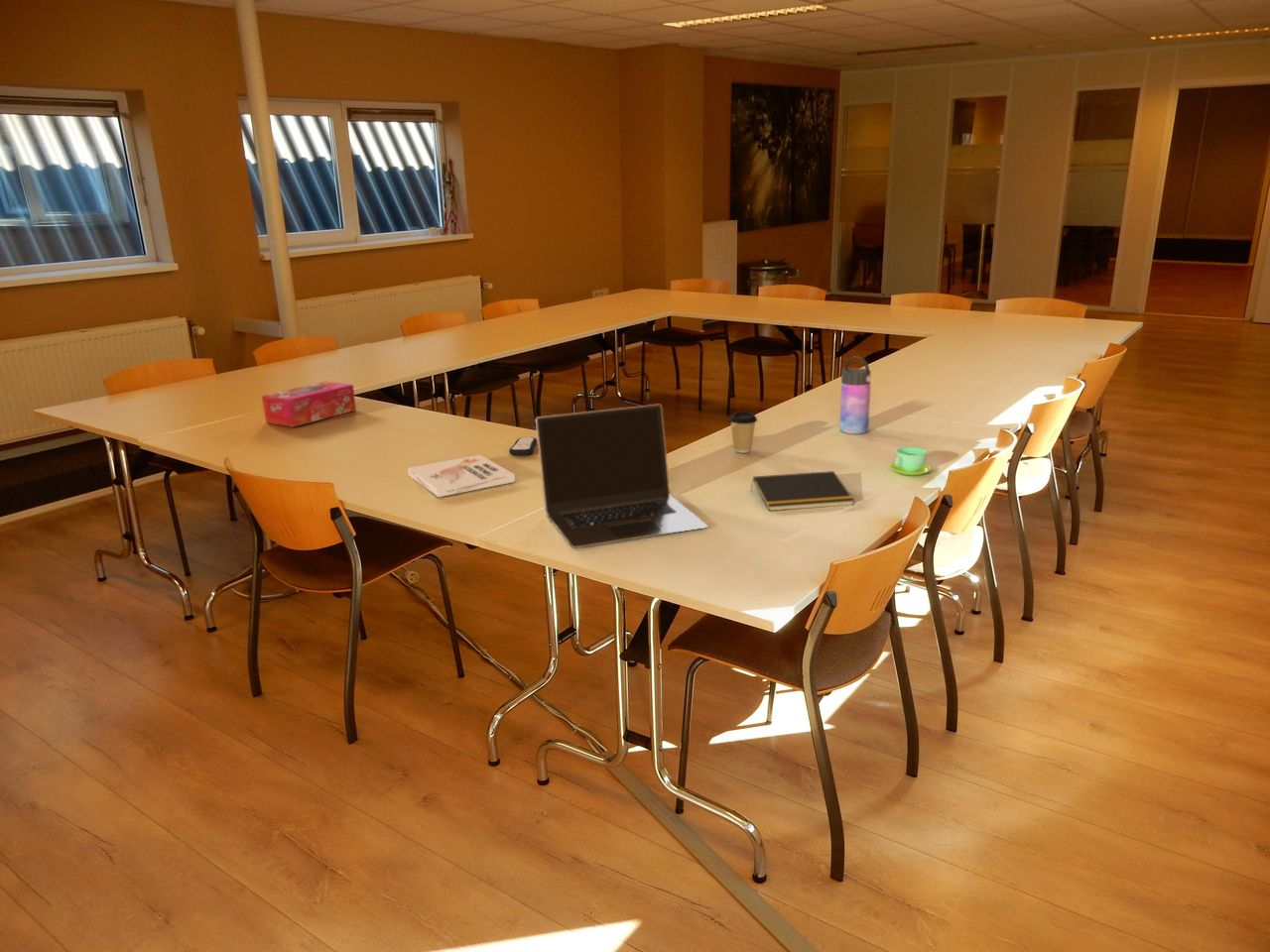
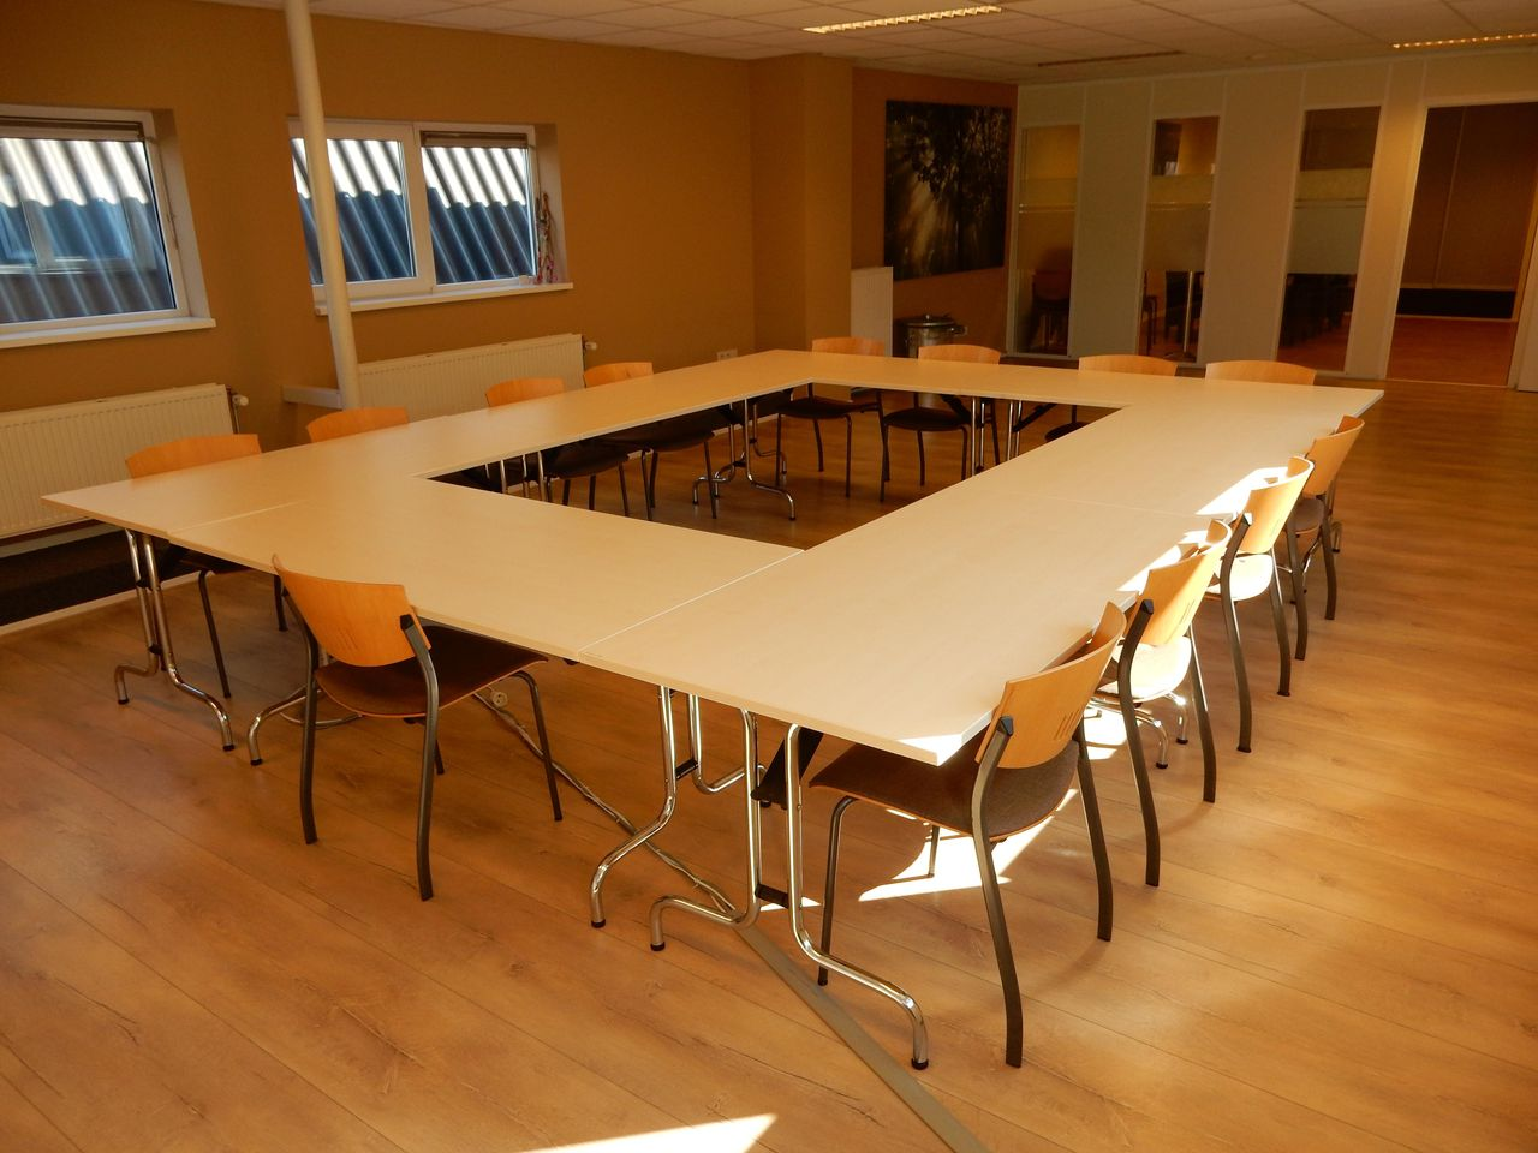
- coffee cup [727,411,758,454]
- tissue box [261,380,357,428]
- book [407,454,516,498]
- water bottle [838,355,872,434]
- notepad [750,470,855,512]
- laptop [535,404,708,549]
- cup [889,446,933,476]
- remote control [508,436,538,456]
